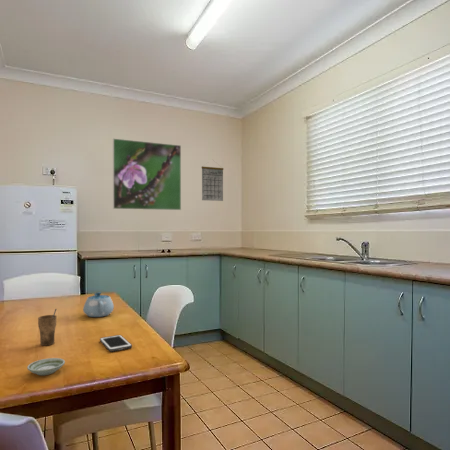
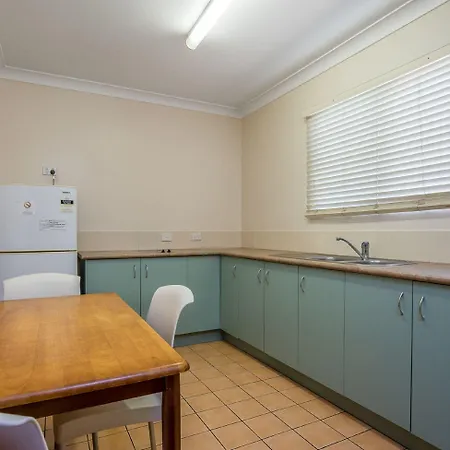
- cup [37,308,58,347]
- calendar [201,160,224,202]
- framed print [112,137,182,211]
- cell phone [99,334,133,353]
- saucer [26,357,66,376]
- chinaware [82,291,115,318]
